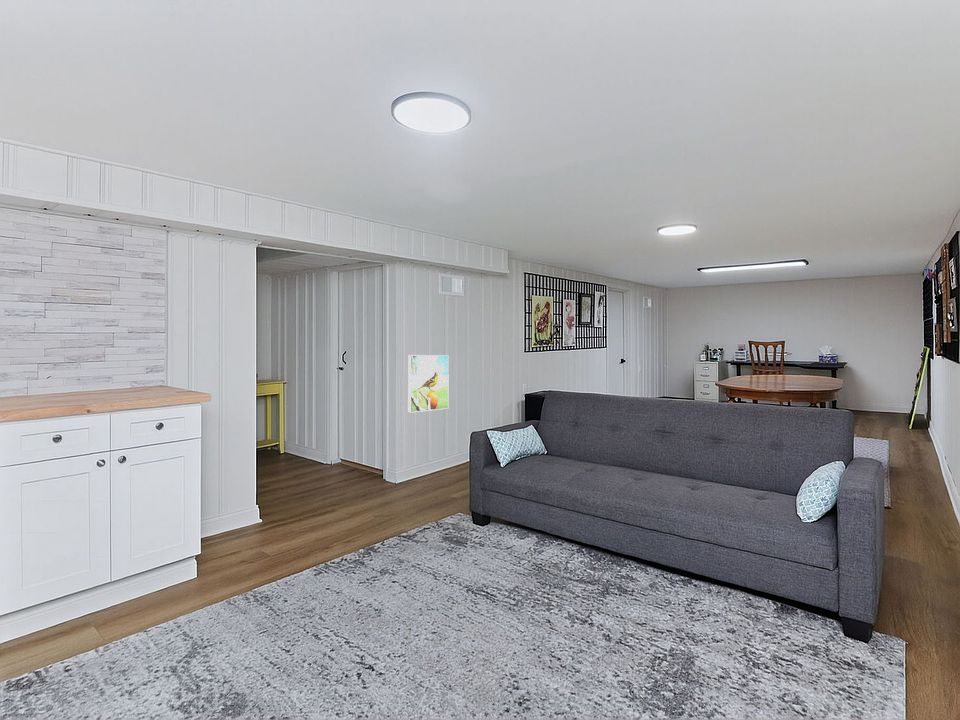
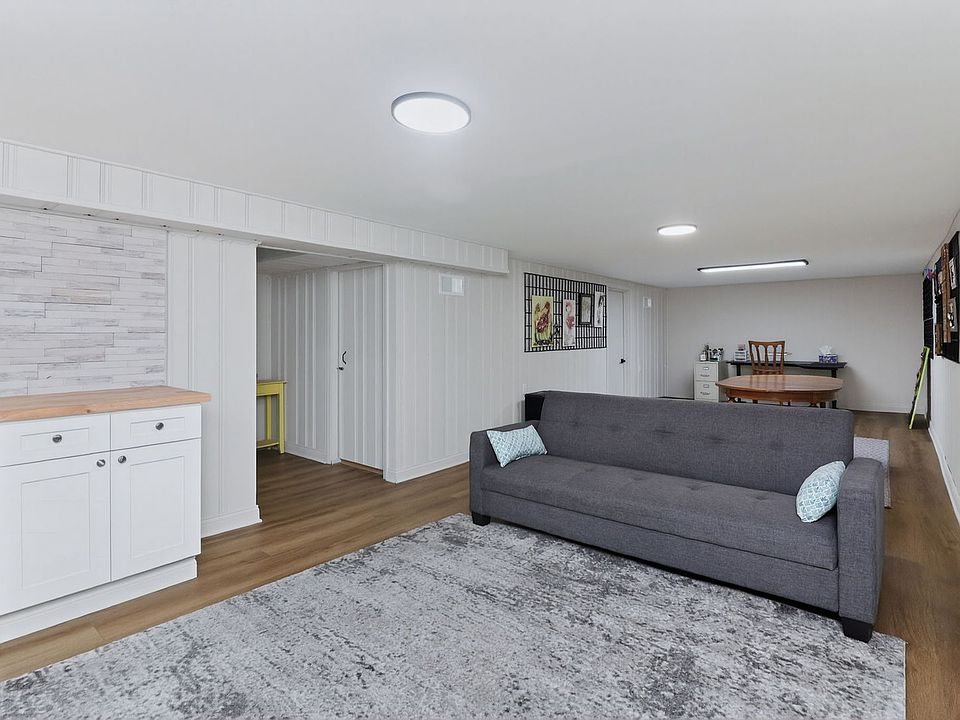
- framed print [407,354,450,414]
